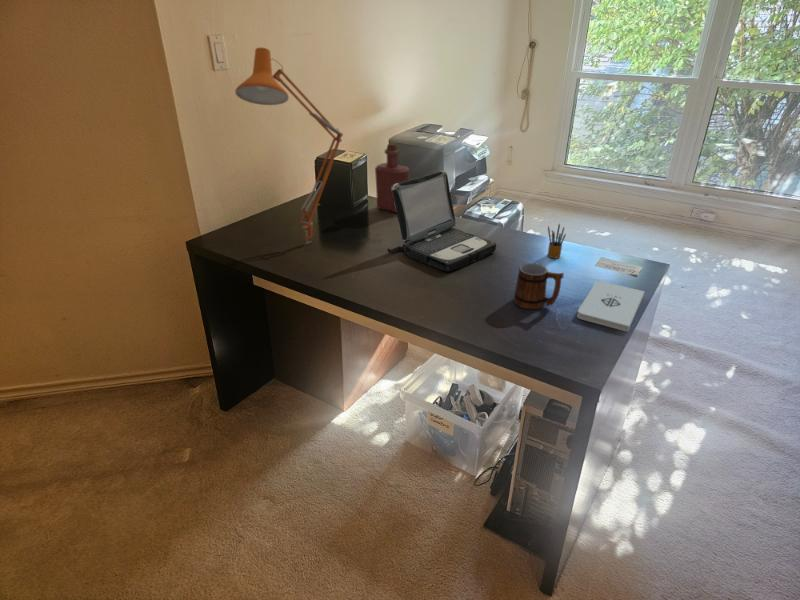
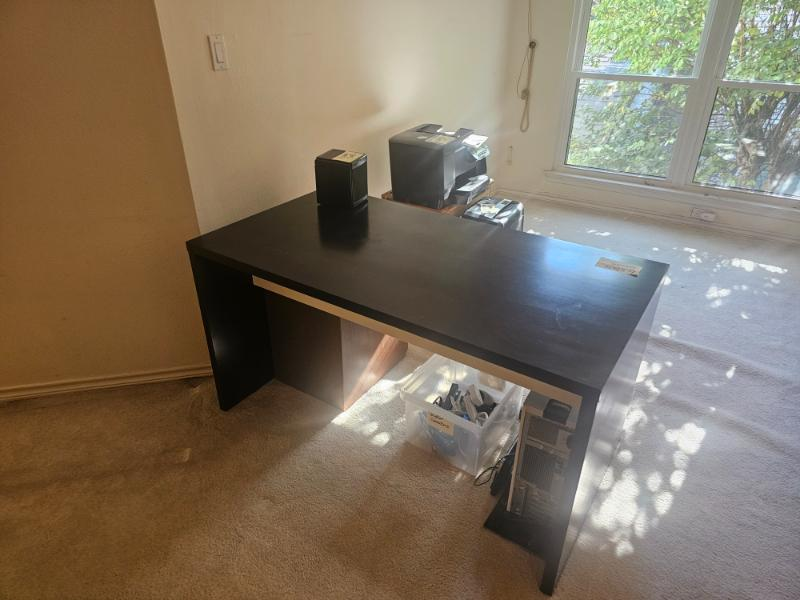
- mug [512,262,564,310]
- bottle [374,142,410,214]
- notepad [576,280,646,333]
- pencil box [547,222,567,259]
- desk lamp [234,47,344,245]
- laptop [386,170,497,273]
